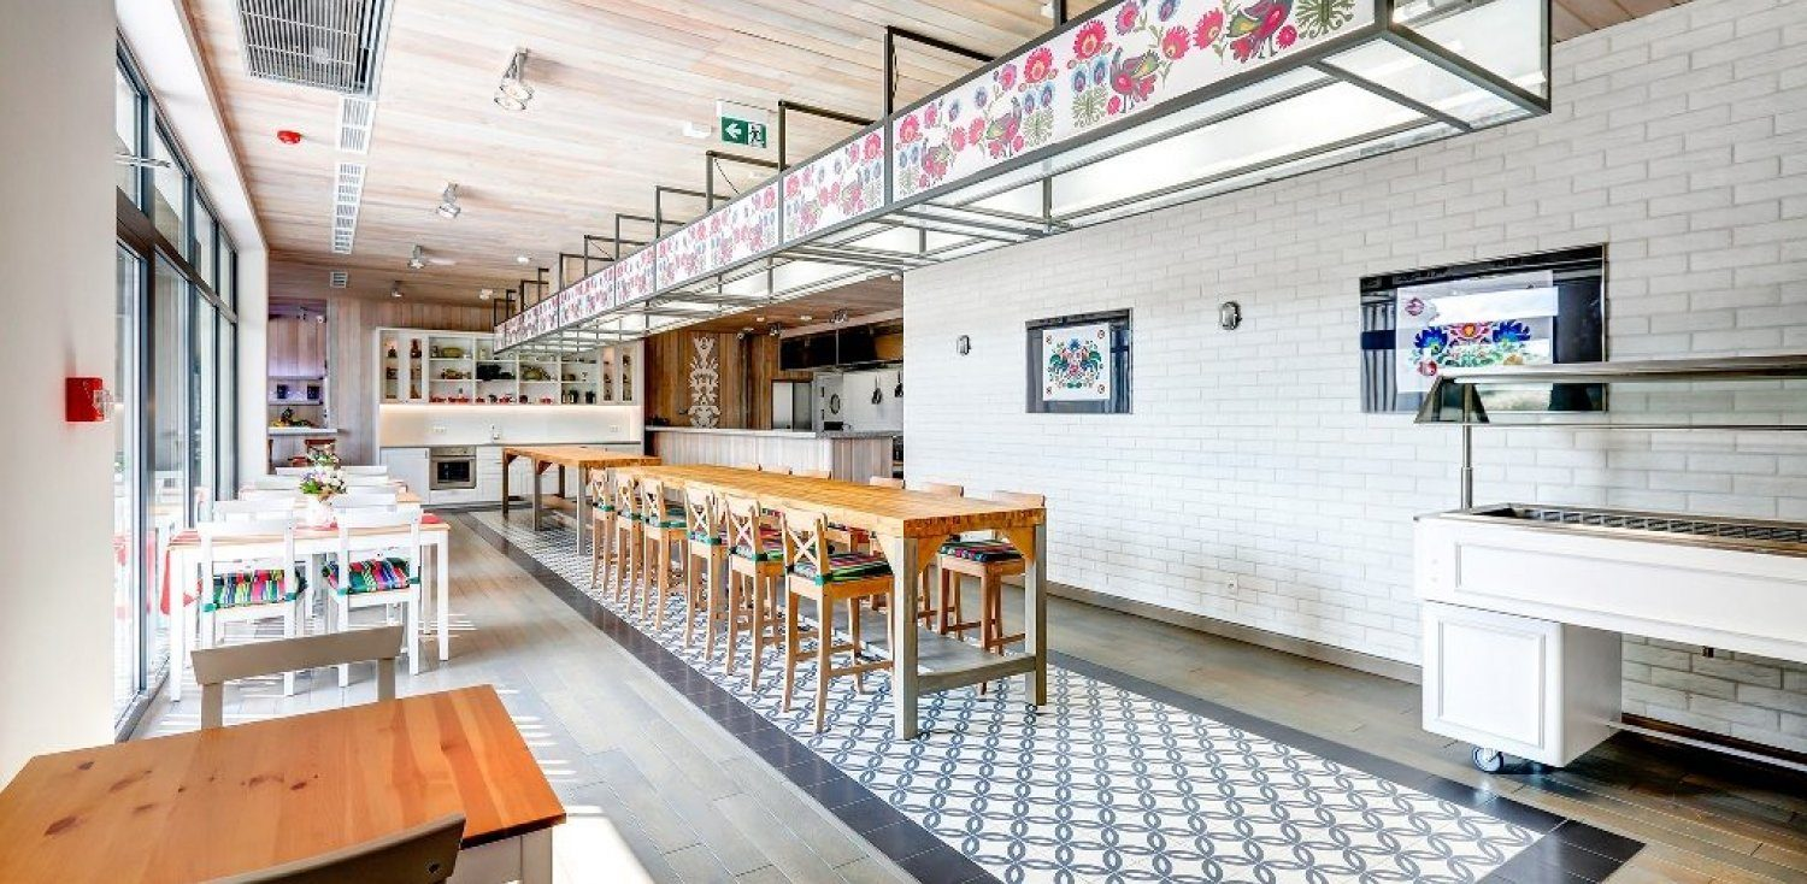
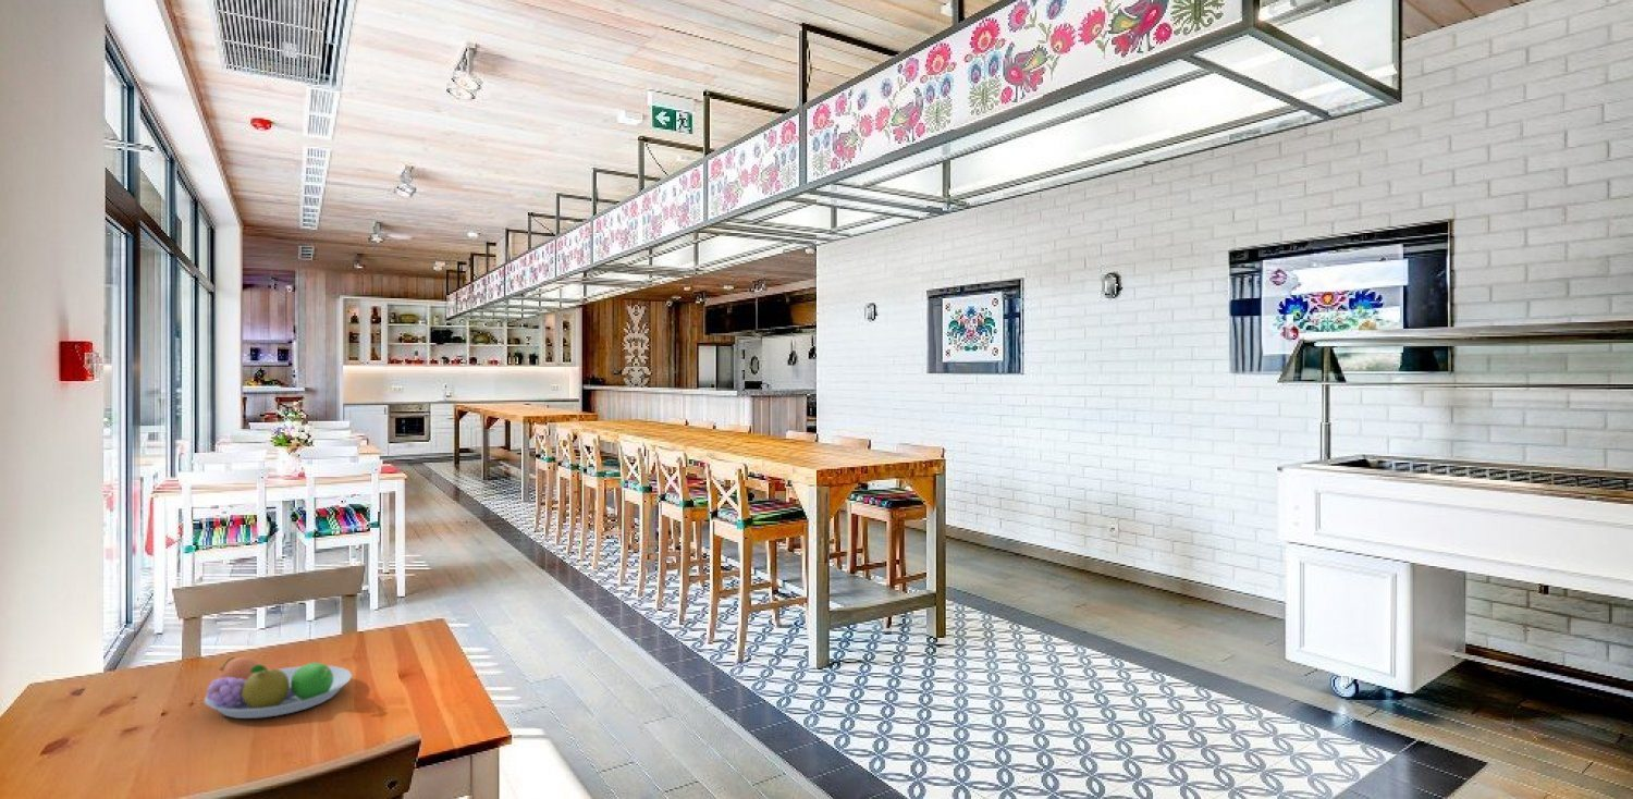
+ fruit bowl [204,656,353,720]
